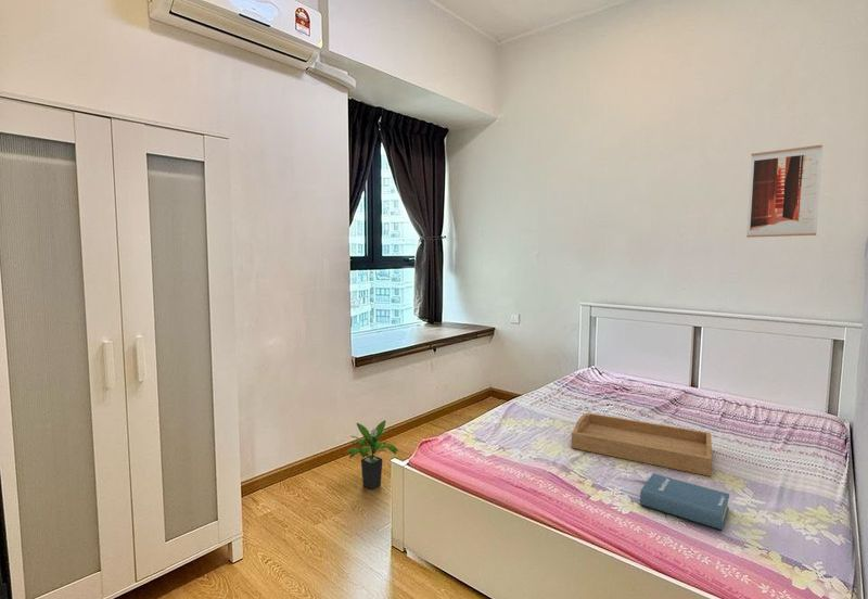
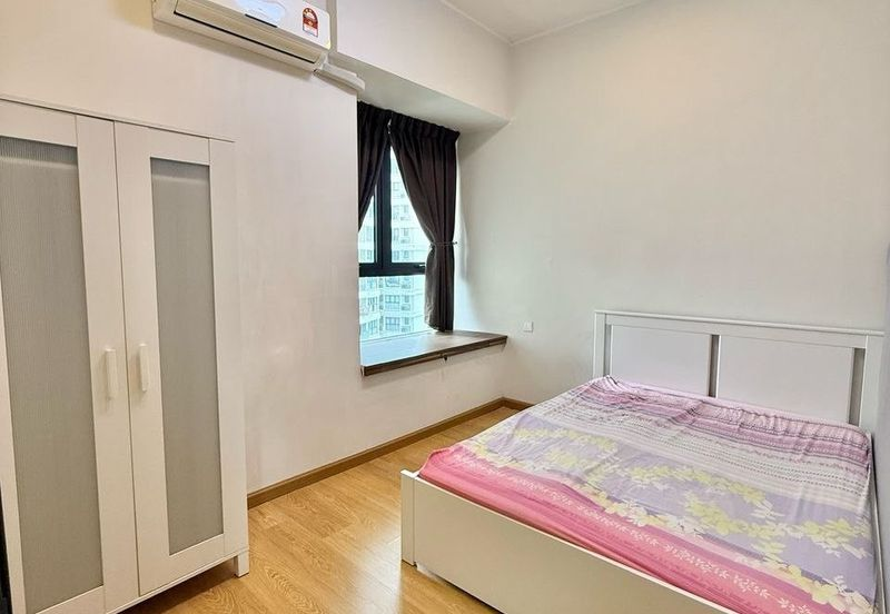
- potted plant [343,419,399,490]
- serving tray [571,411,713,477]
- wall art [745,144,824,239]
- hardback book [639,472,730,531]
